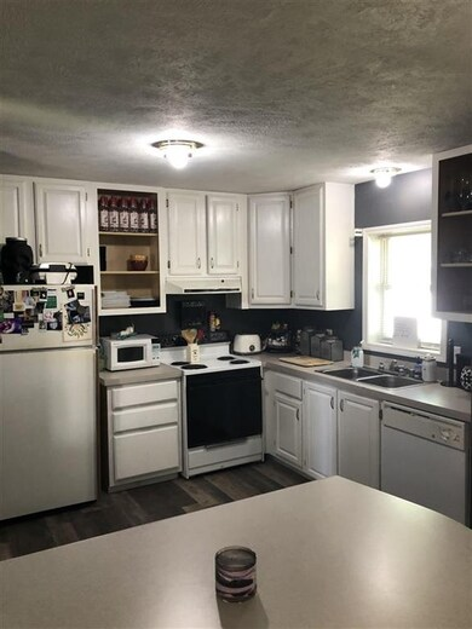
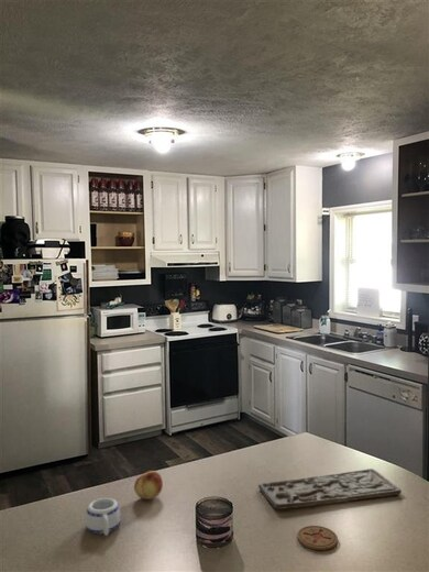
+ fruit [133,470,164,501]
+ mug [84,497,122,537]
+ coaster [296,525,339,551]
+ cutting board [257,468,403,510]
